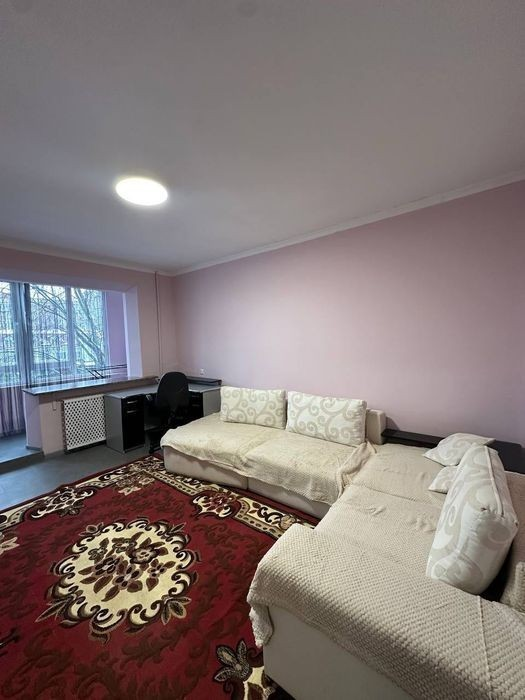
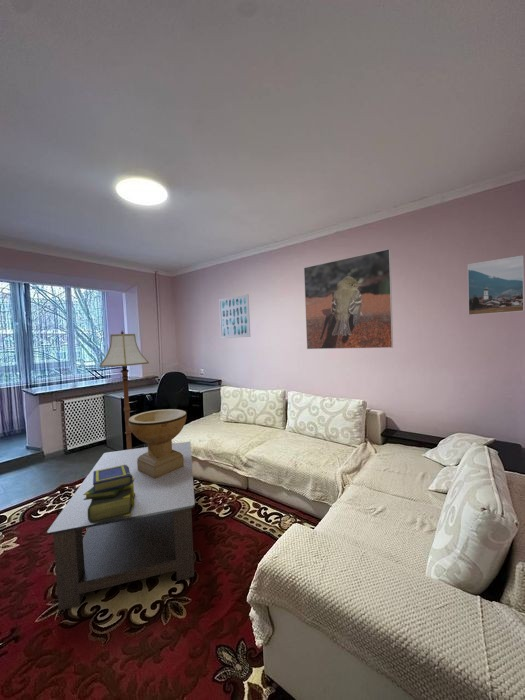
+ decorative bowl [128,408,188,479]
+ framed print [467,254,525,316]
+ stack of books [83,465,135,523]
+ floor lamp [99,329,150,450]
+ coffee table [46,441,196,612]
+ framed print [303,248,394,350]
+ wall art [218,293,251,339]
